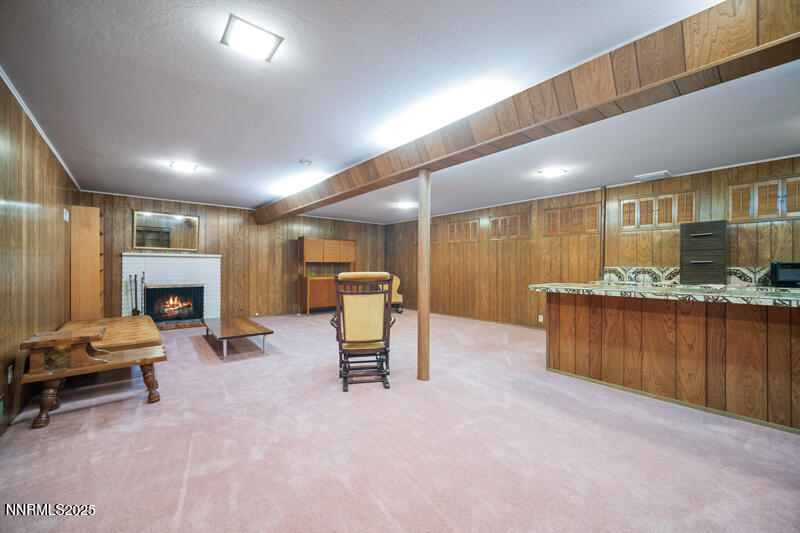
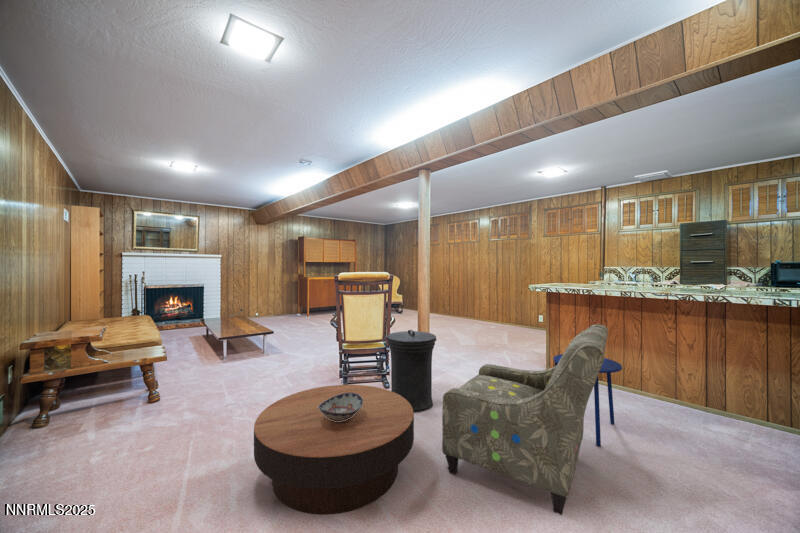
+ decorative bowl [318,393,363,422]
+ coffee table [253,384,415,516]
+ armchair [441,323,609,516]
+ trash can [385,329,438,413]
+ side table [553,353,623,448]
